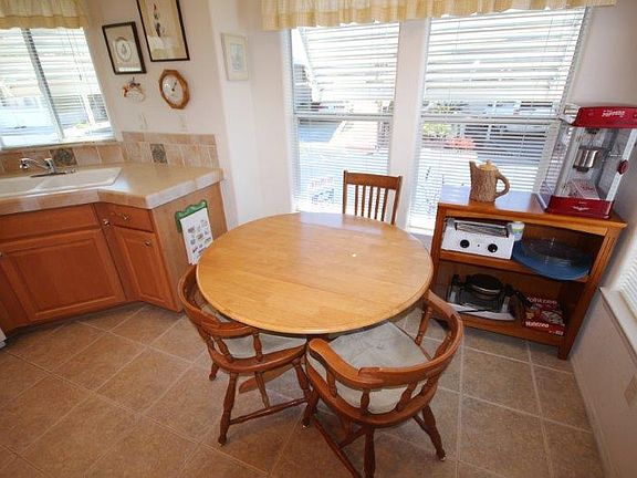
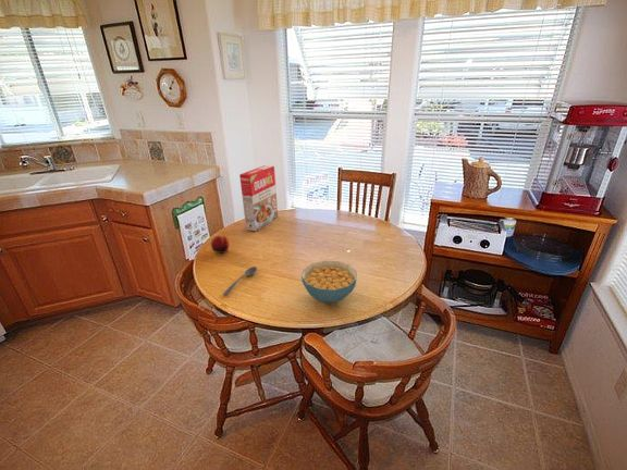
+ cereal bowl [300,260,358,304]
+ fruit [210,235,231,255]
+ soupspoon [222,265,258,297]
+ cereal box [238,164,279,232]
